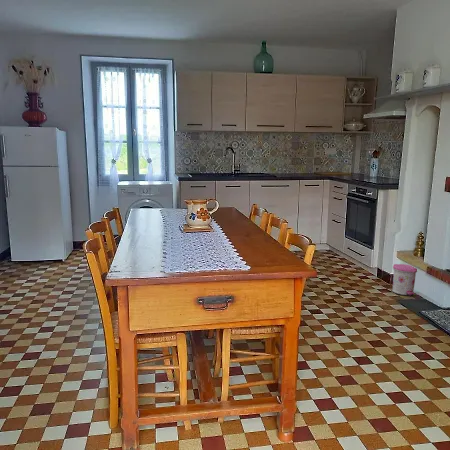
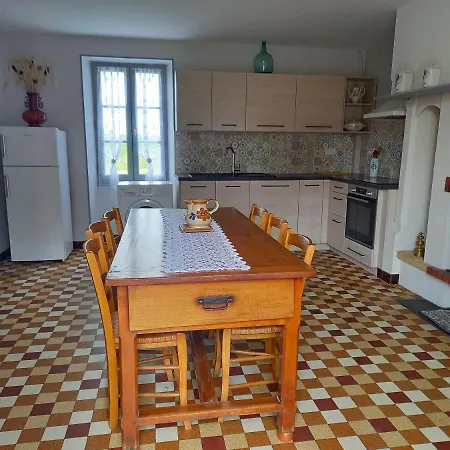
- trash can [391,263,418,297]
